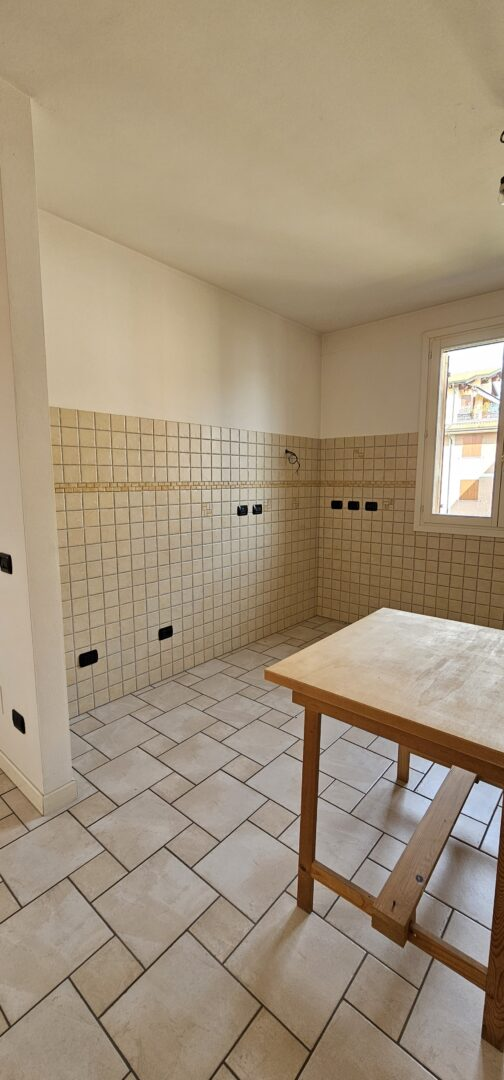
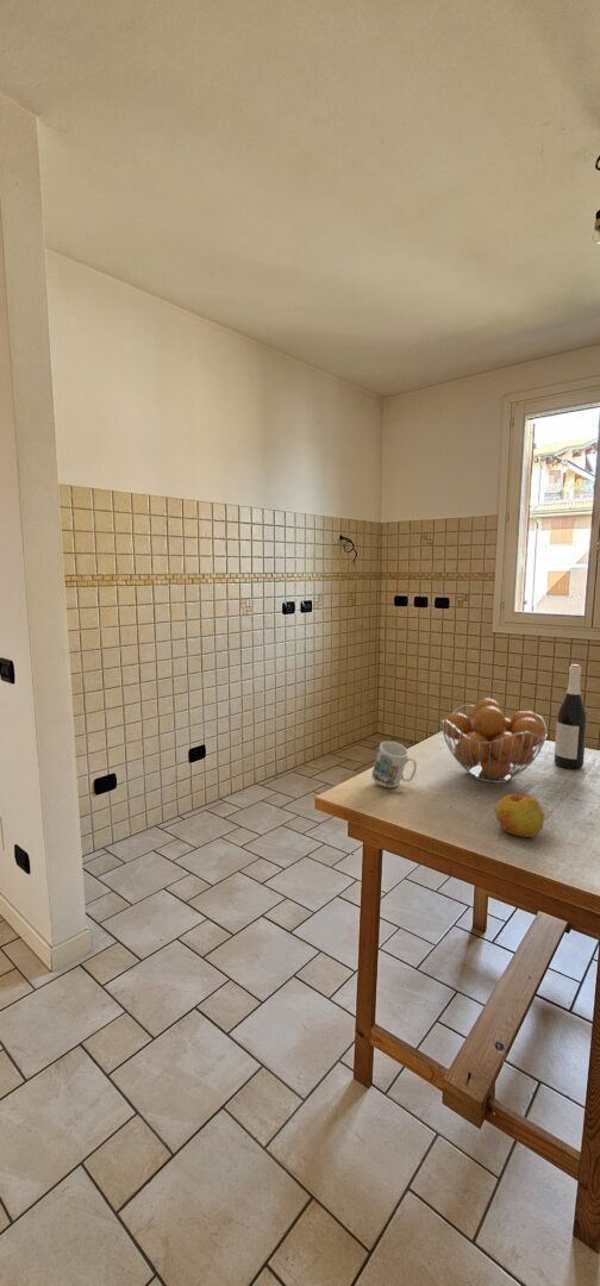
+ mug [370,741,418,788]
+ apple [494,793,545,838]
+ fruit basket [439,697,549,785]
+ wine bottle [552,663,588,770]
